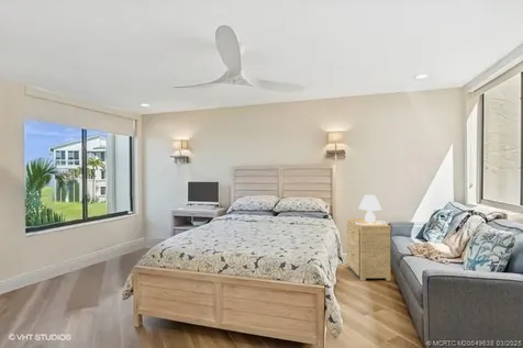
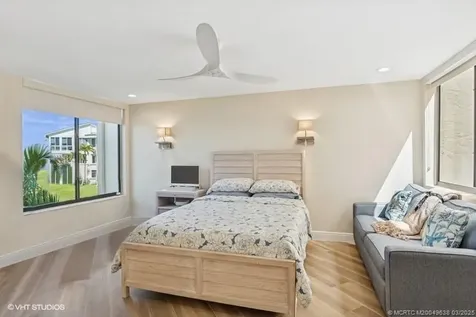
- table lamp [354,194,386,224]
- side table [346,217,392,282]
